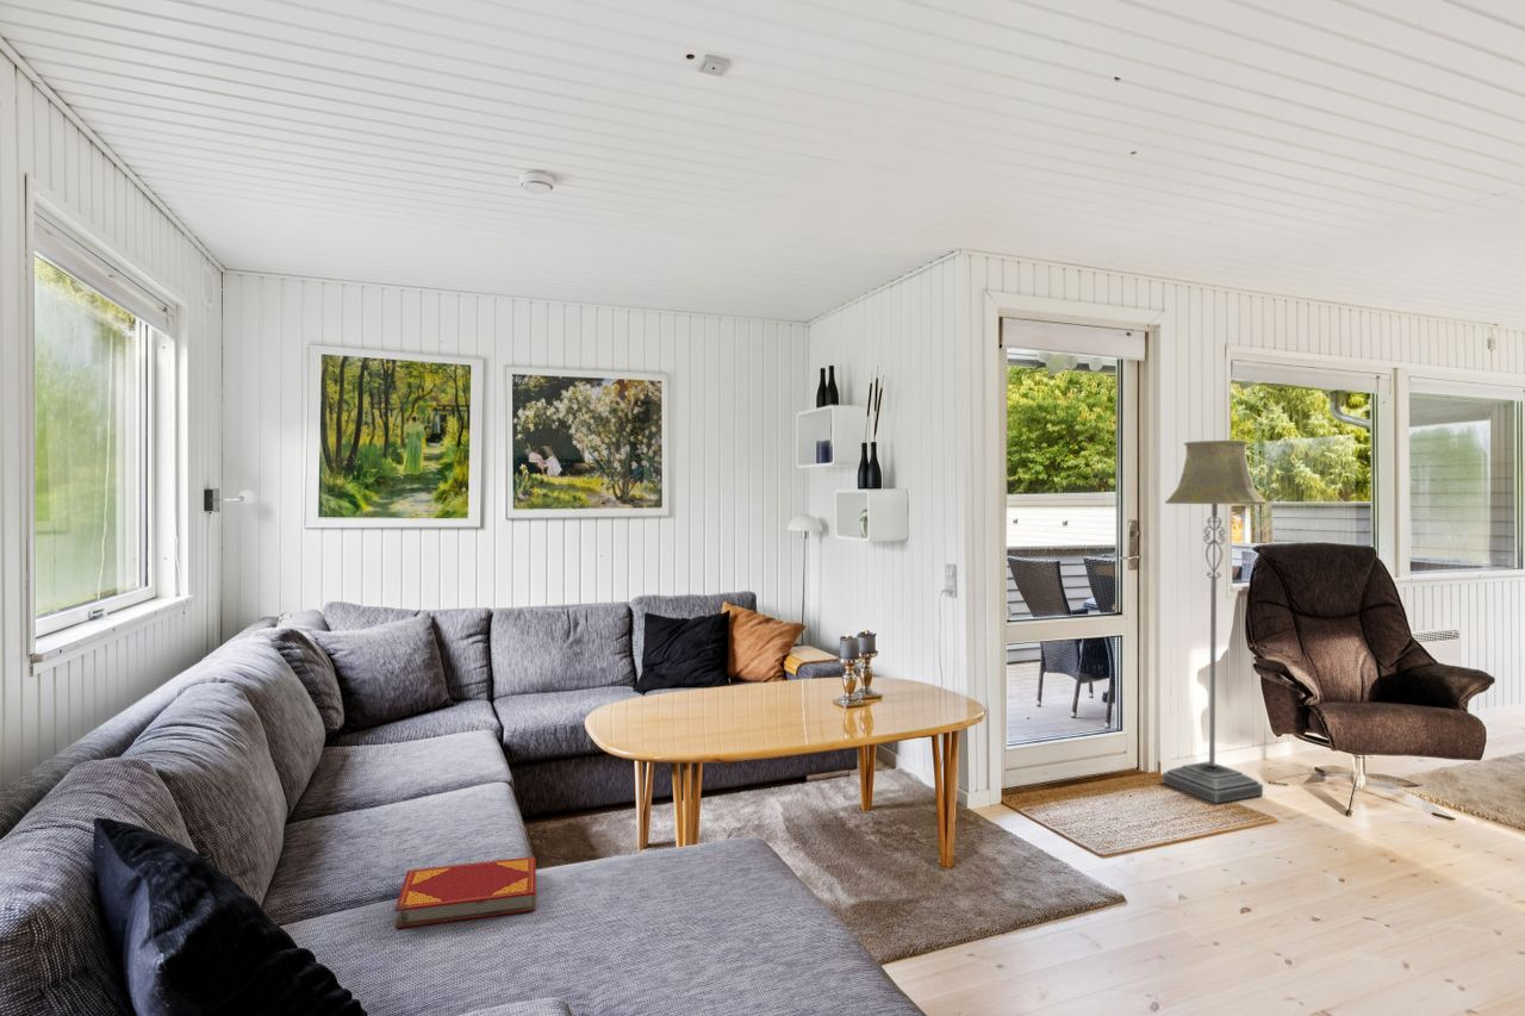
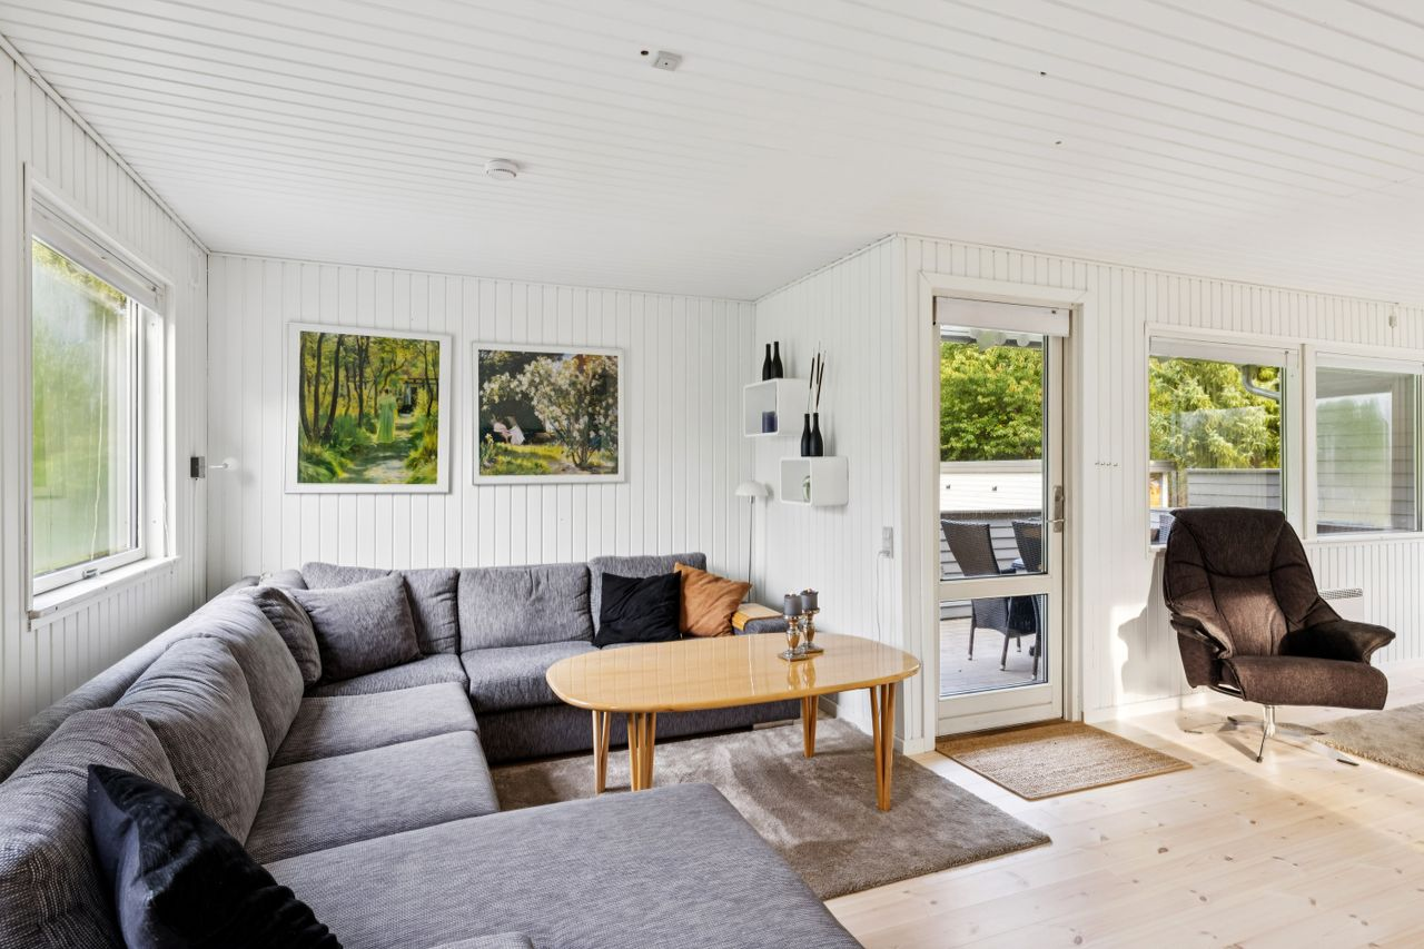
- floor lamp [1162,440,1269,804]
- hardback book [393,855,537,929]
